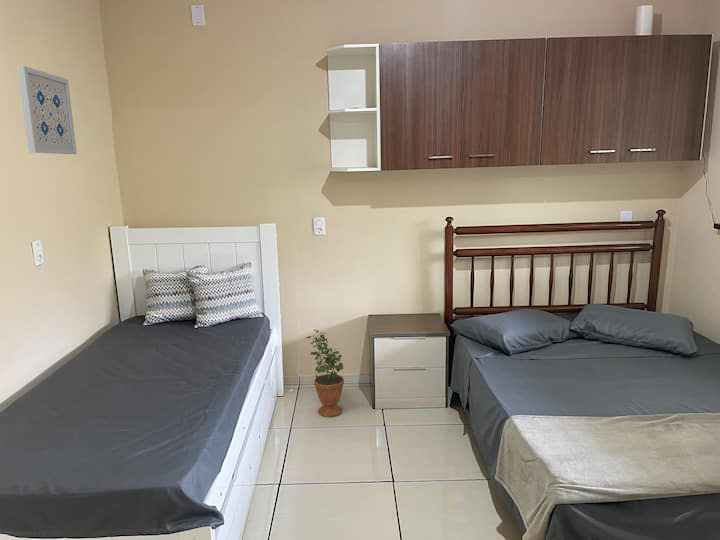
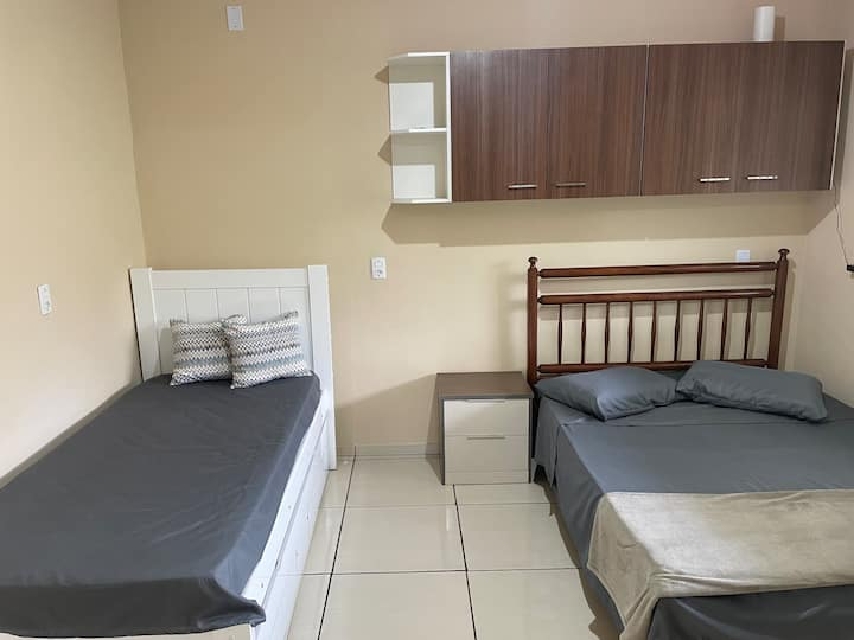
- potted plant [305,328,345,418]
- wall art [16,65,78,155]
